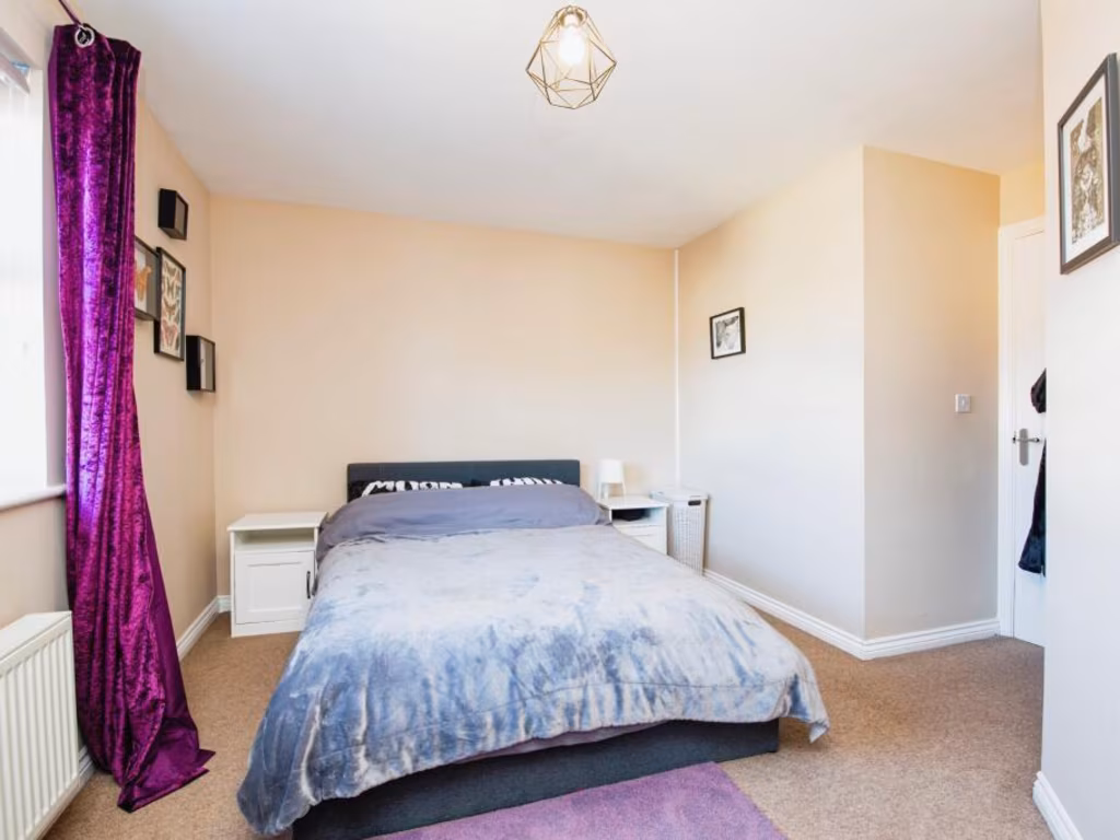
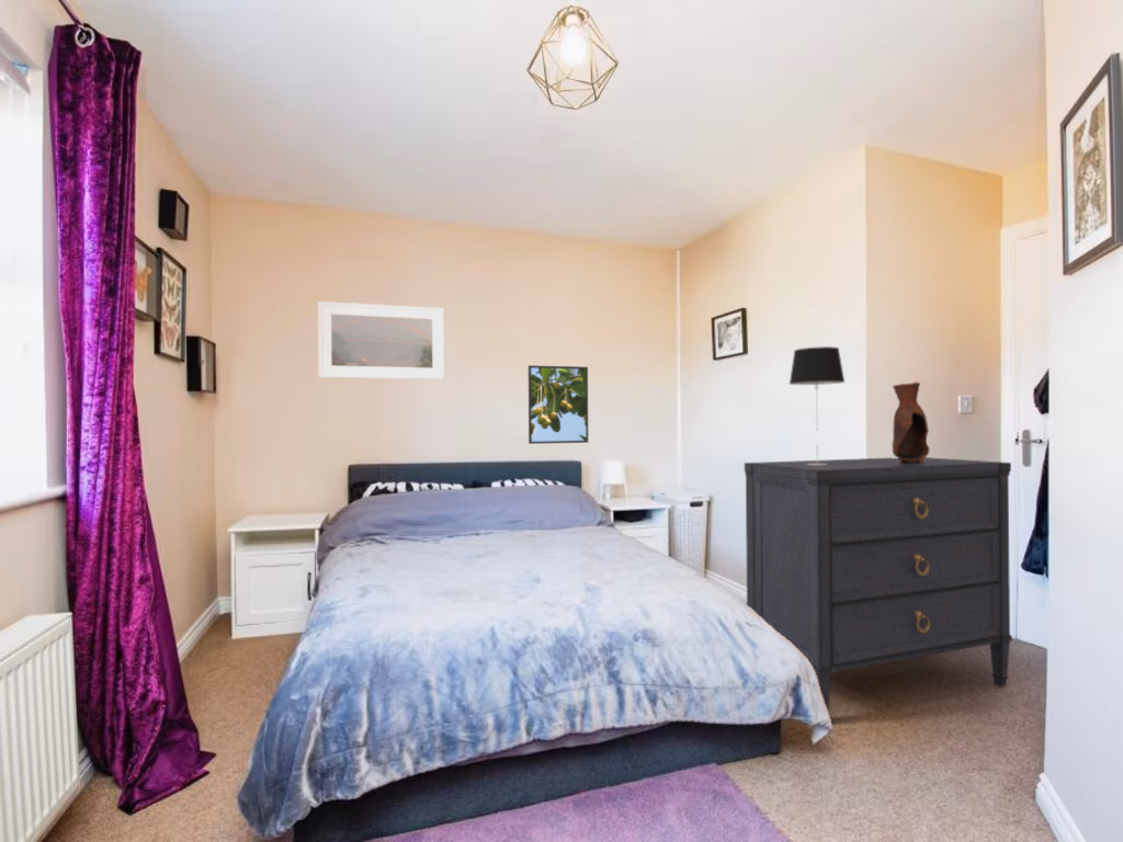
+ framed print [317,300,445,380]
+ vase [891,380,931,465]
+ table lamp [789,345,846,465]
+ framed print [528,364,589,445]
+ dresser [744,456,1013,716]
